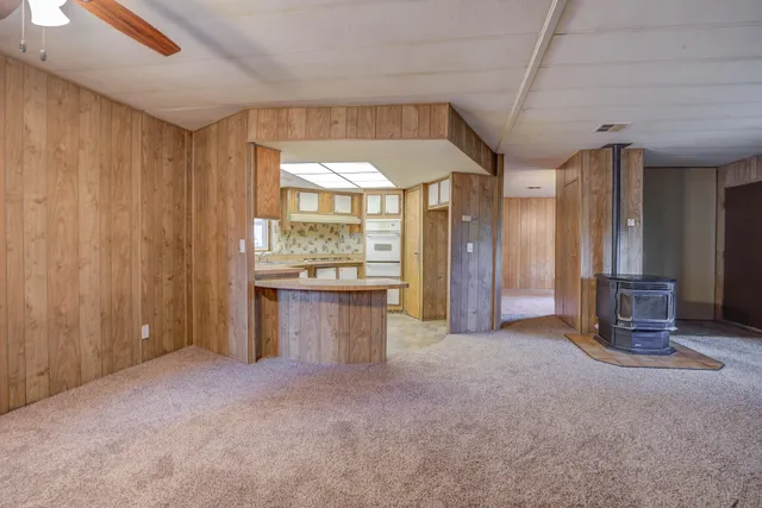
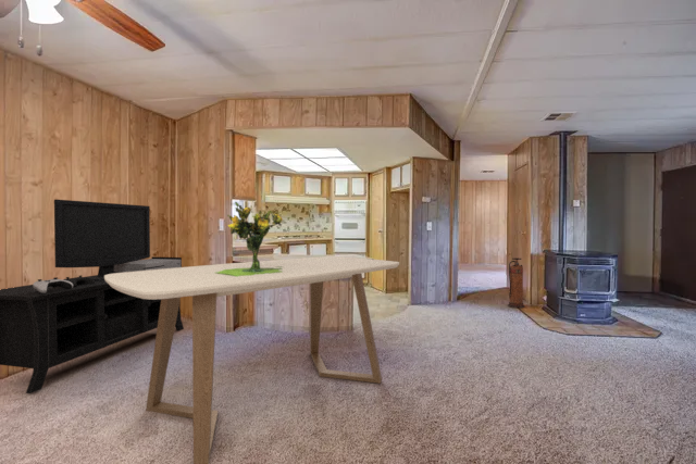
+ bouquet [216,201,284,277]
+ fire extinguisher [507,258,525,309]
+ dining table [104,255,400,464]
+ media console [0,199,185,394]
